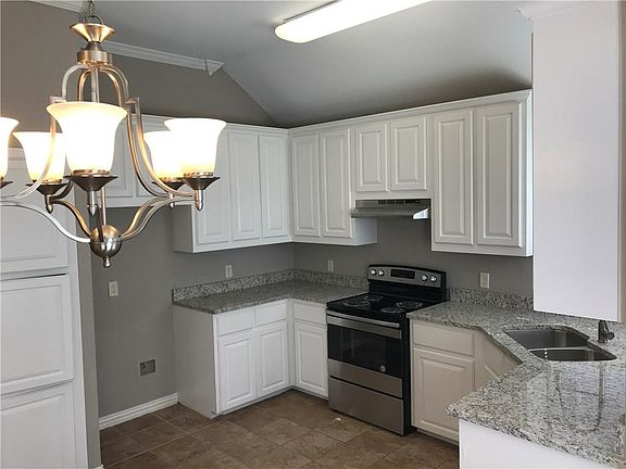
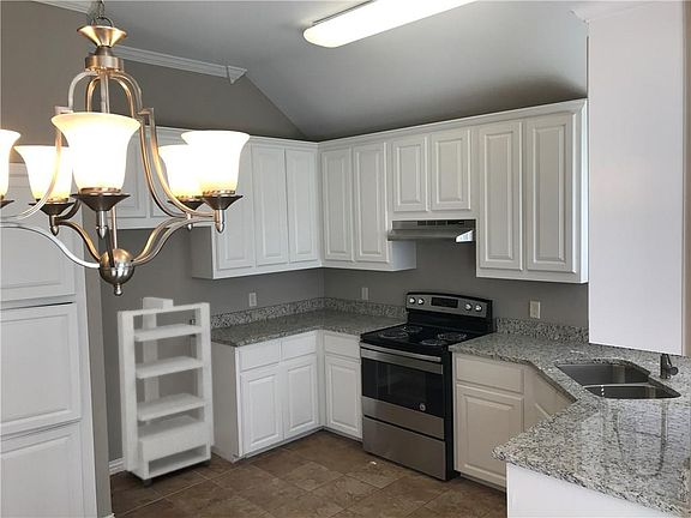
+ storage cabinet [116,296,215,487]
